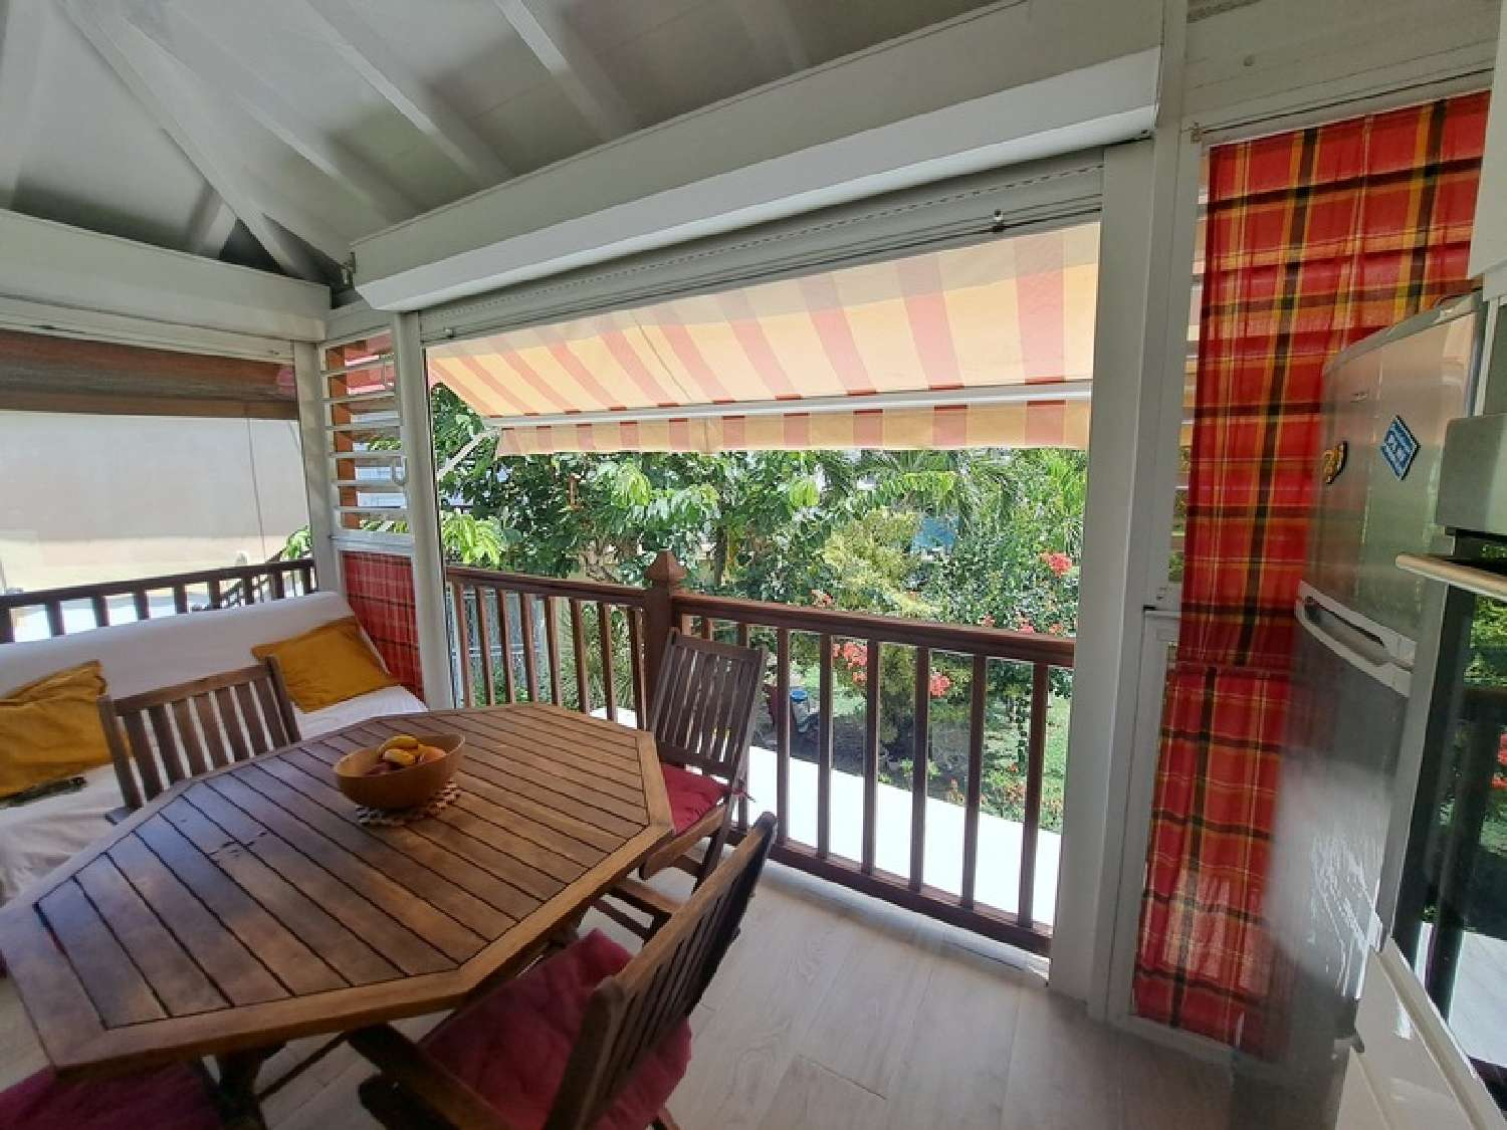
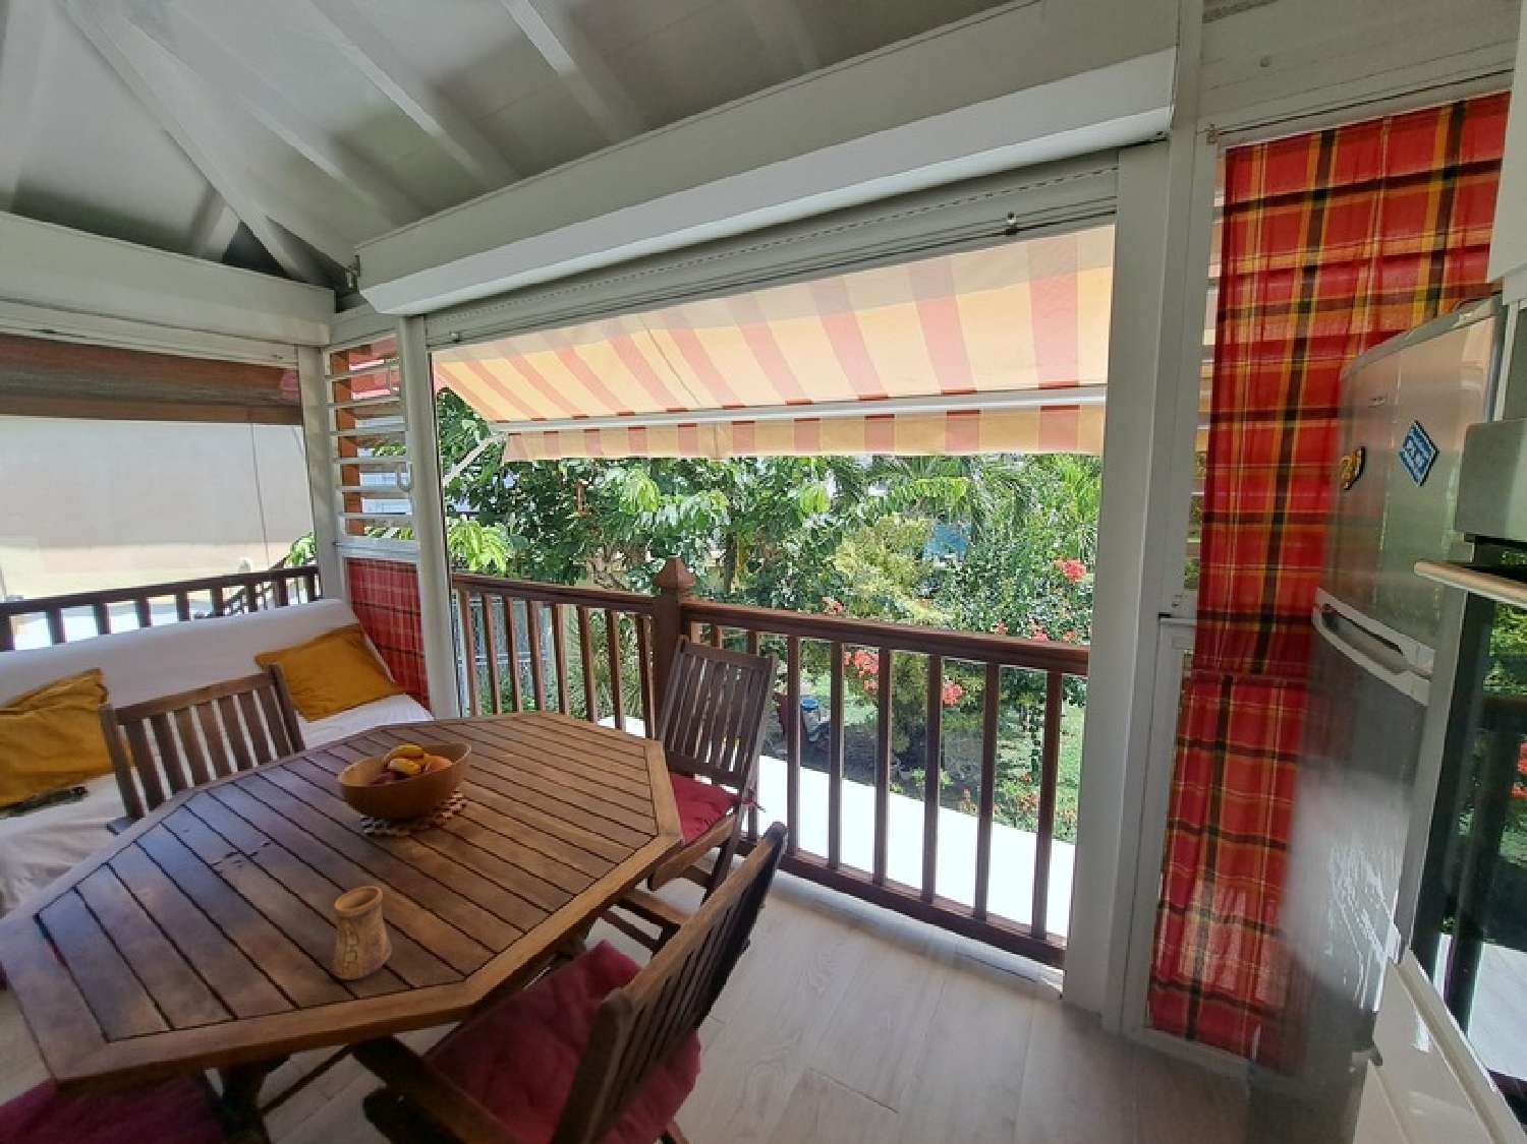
+ cup [332,884,393,982]
